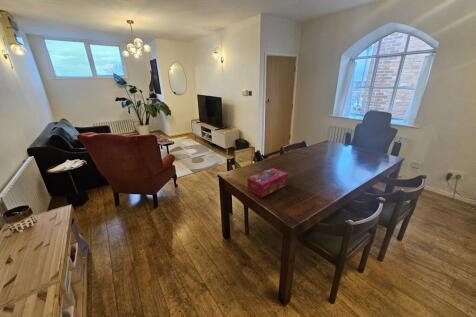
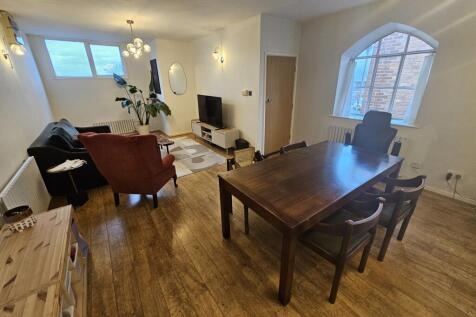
- tissue box [246,167,289,198]
